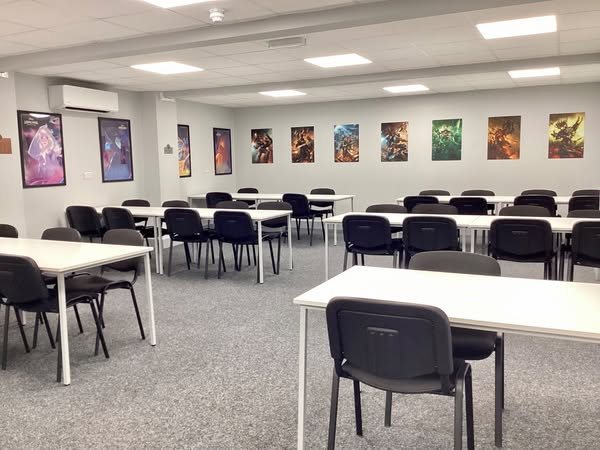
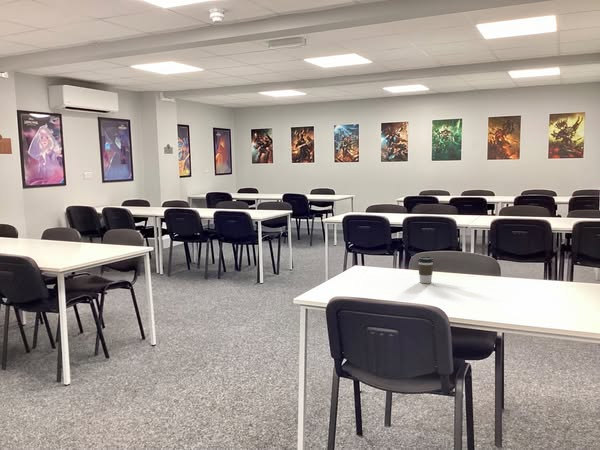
+ coffee cup [417,256,435,284]
